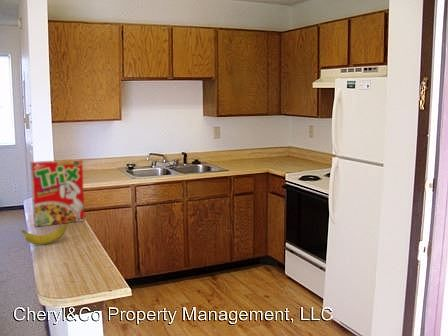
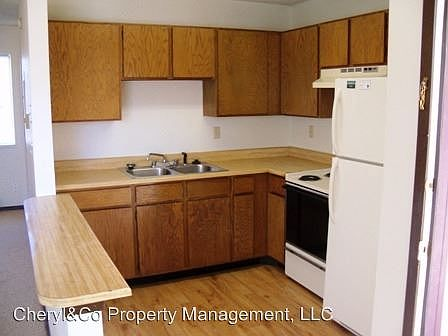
- banana [21,224,68,246]
- cereal box [30,158,86,227]
